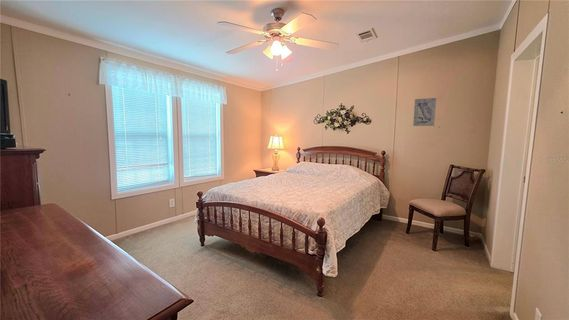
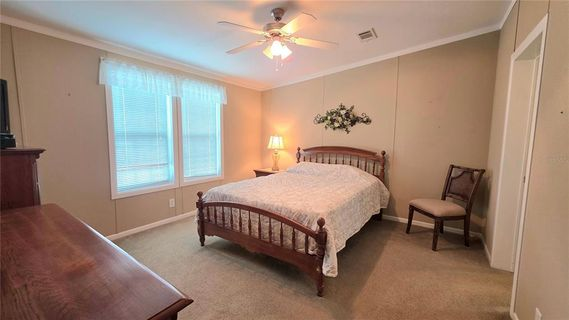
- wall art [412,97,437,127]
